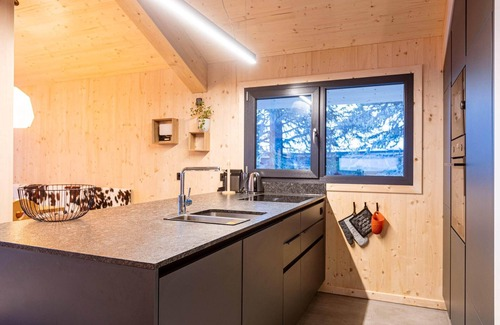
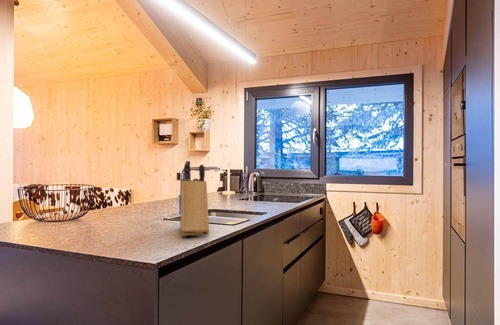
+ knife block [179,160,210,237]
